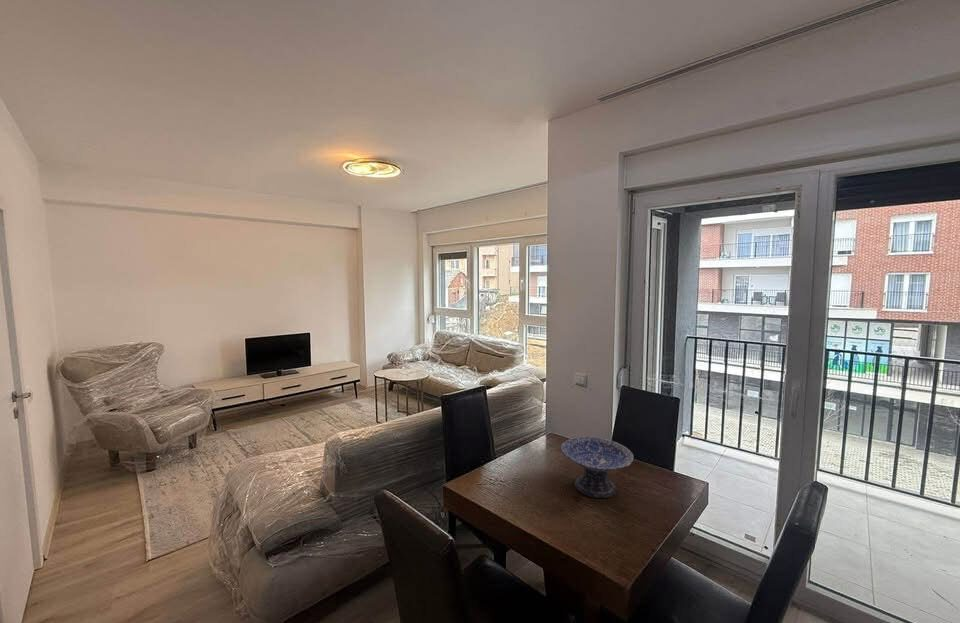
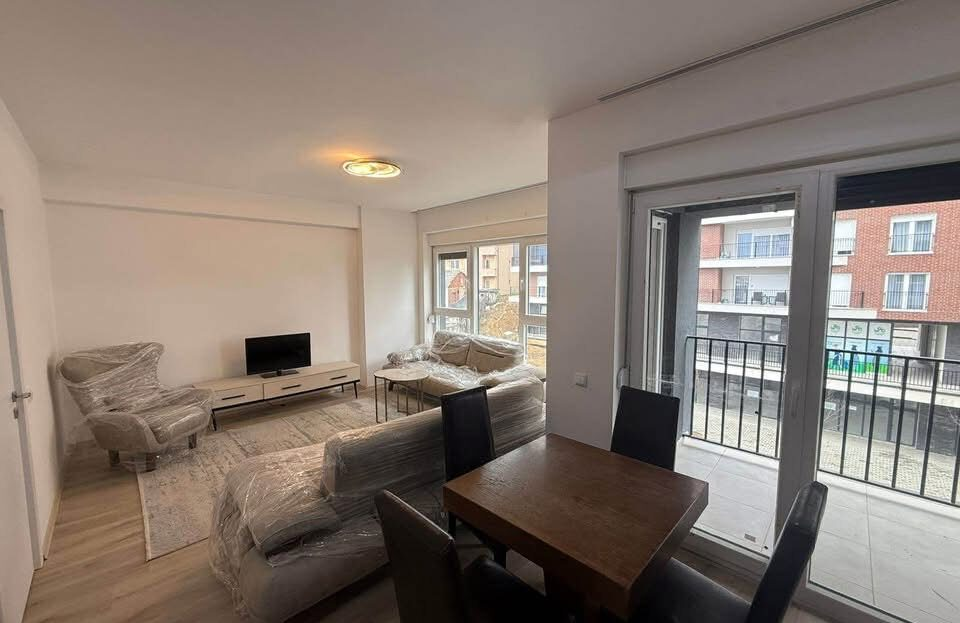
- decorative bowl [560,436,635,499]
